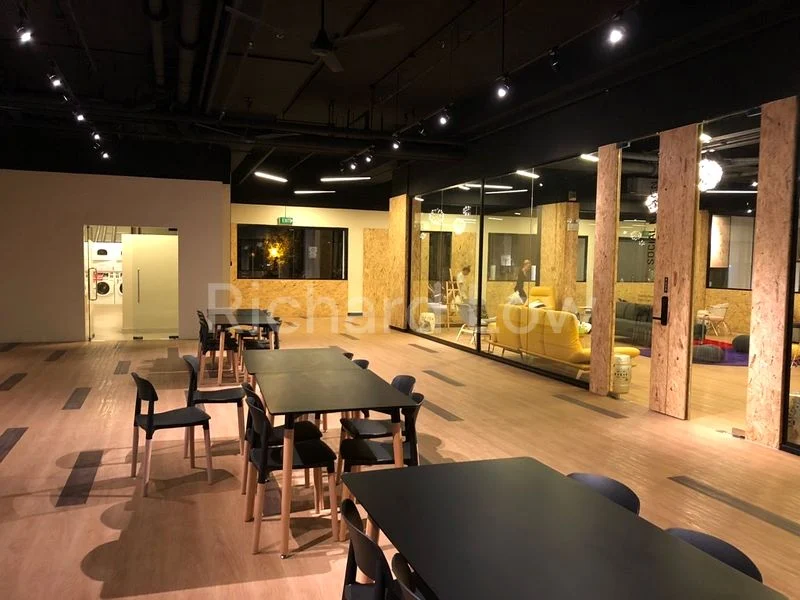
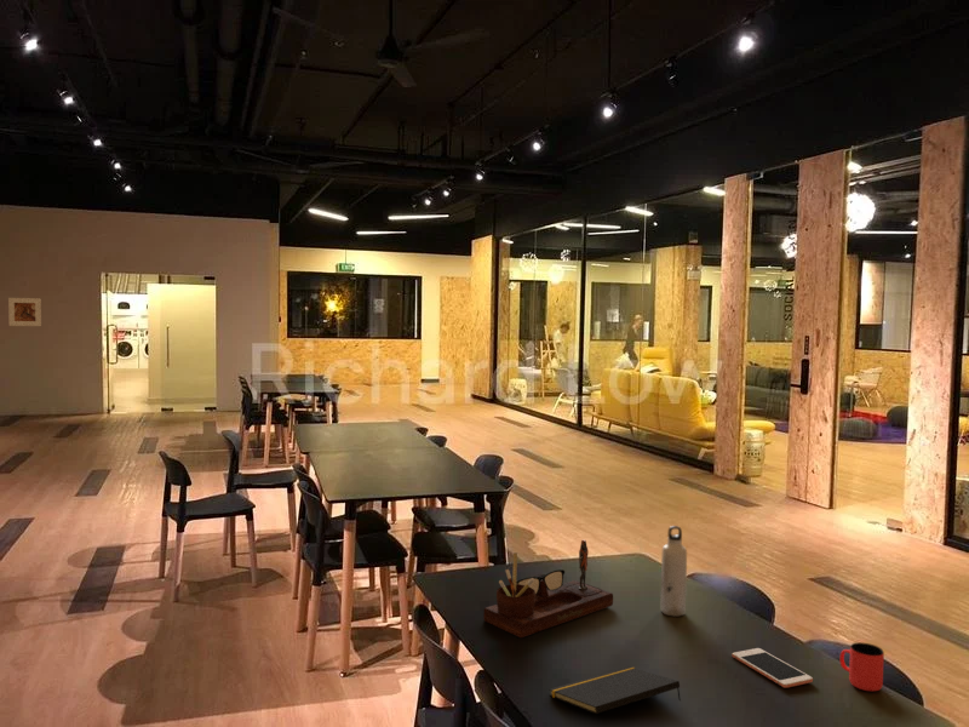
+ cell phone [730,647,814,688]
+ cup [838,641,885,692]
+ desk organizer [482,539,614,639]
+ water bottle [660,525,688,618]
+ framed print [7,297,42,327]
+ notepad [547,665,682,715]
